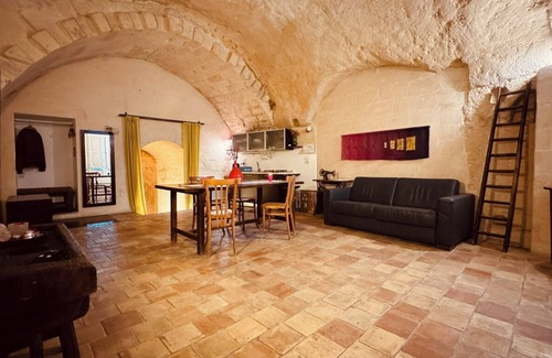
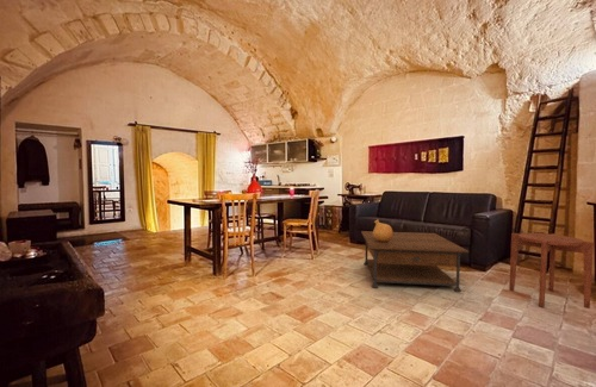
+ side table [508,232,595,310]
+ coffee table [360,230,470,293]
+ ceramic pot [372,219,393,242]
